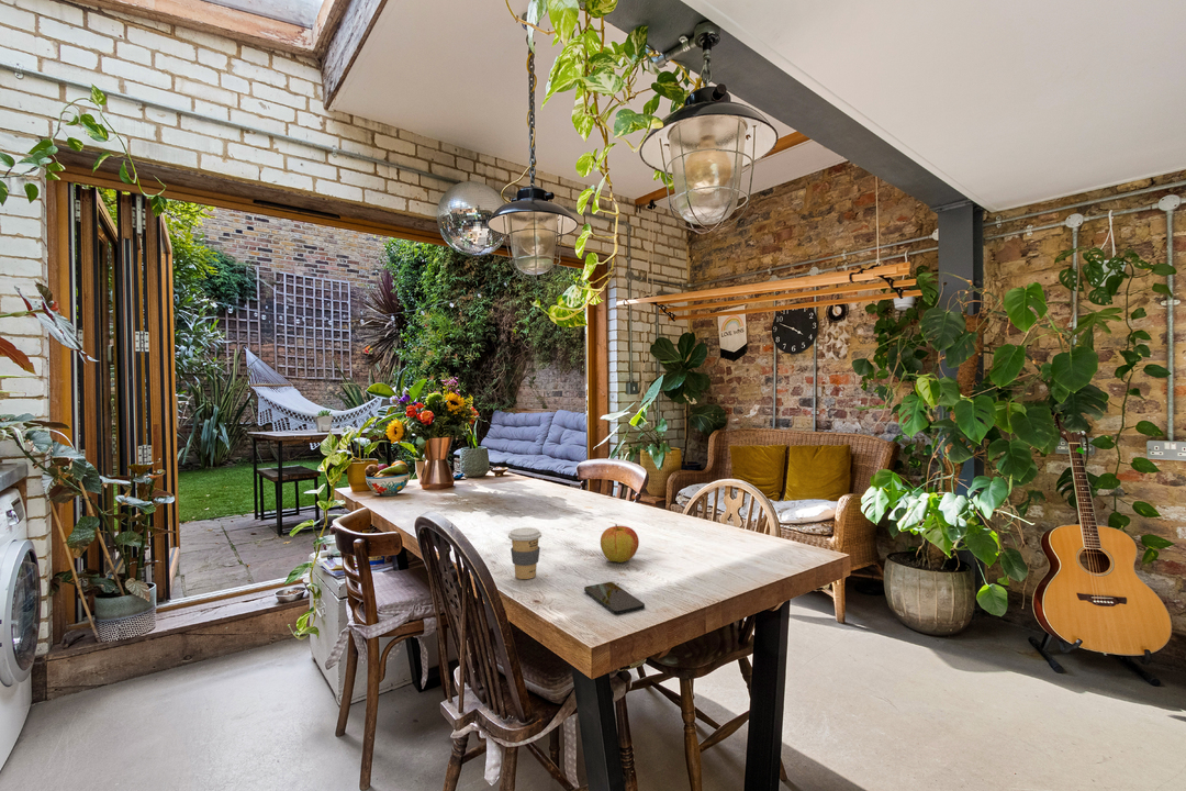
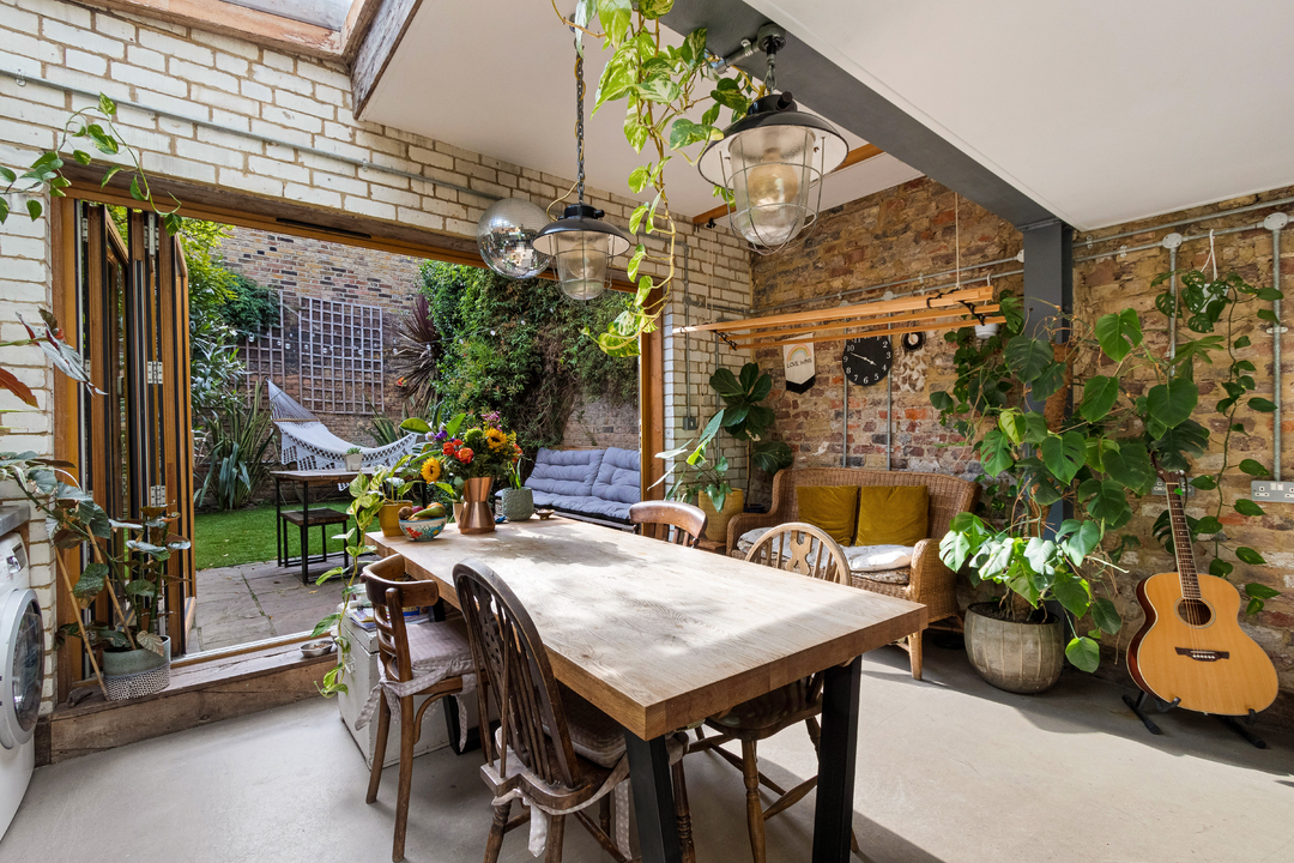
- coffee cup [507,526,542,580]
- smartphone [583,581,646,615]
- apple [600,523,640,564]
